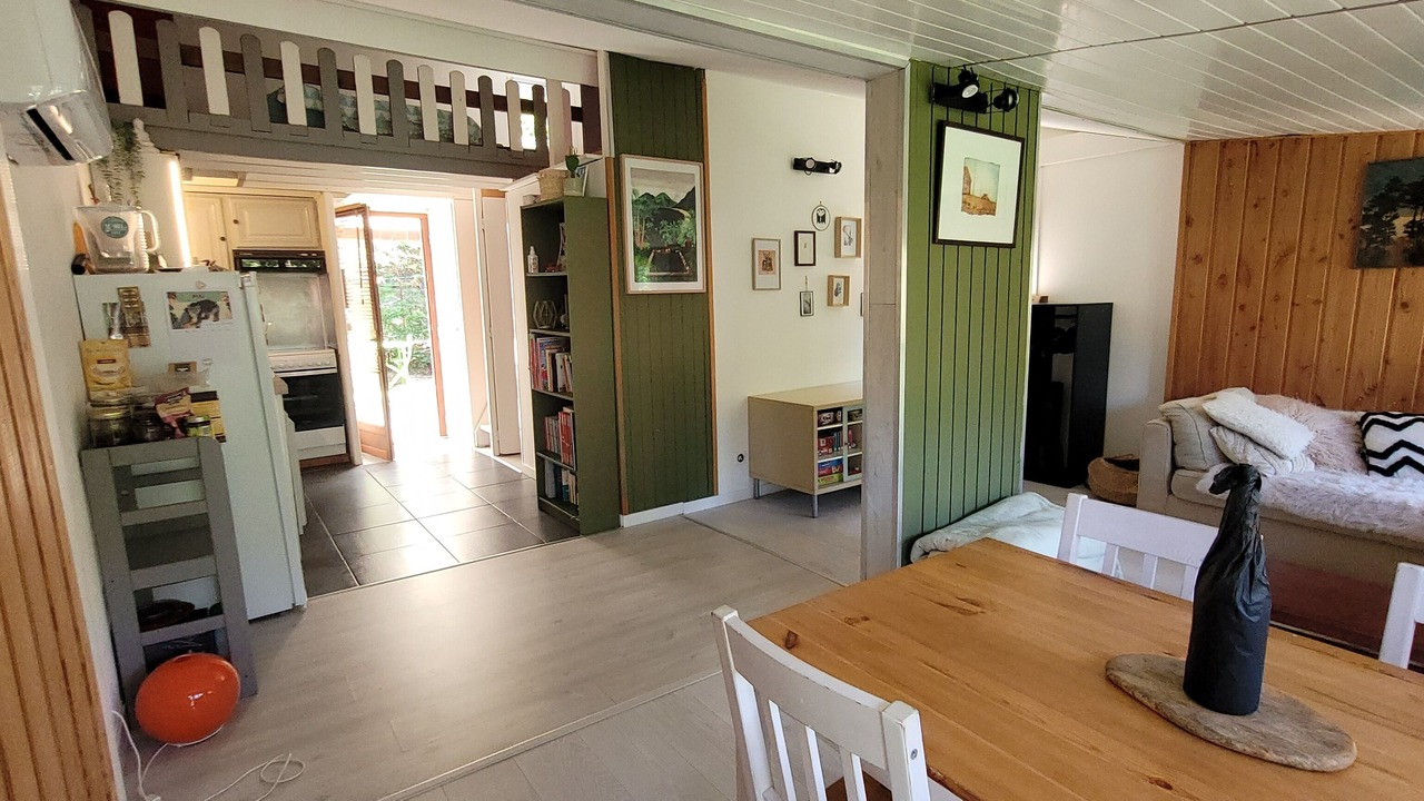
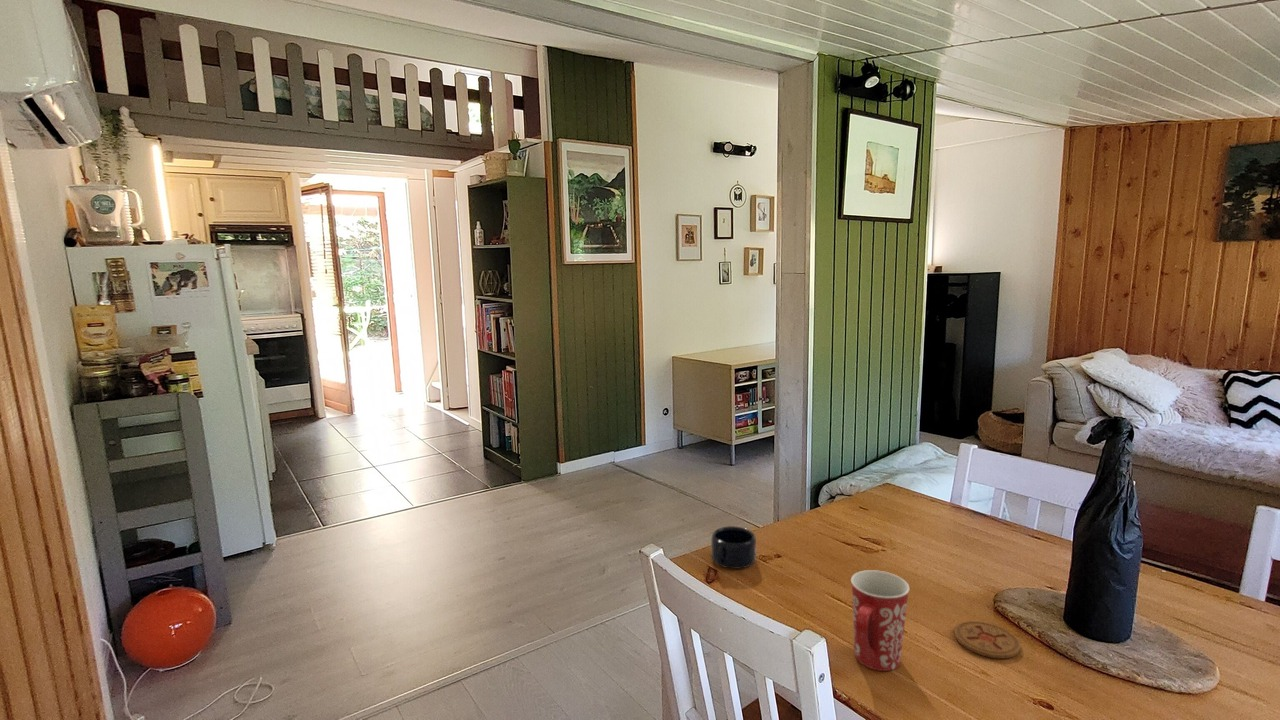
+ coaster [954,620,1022,659]
+ mug [710,525,757,570]
+ mug [849,569,911,672]
